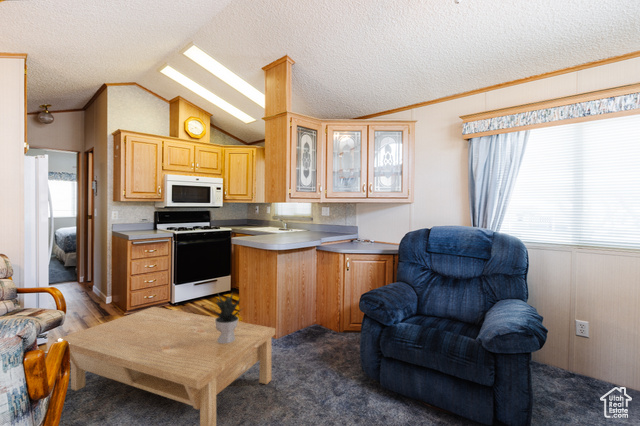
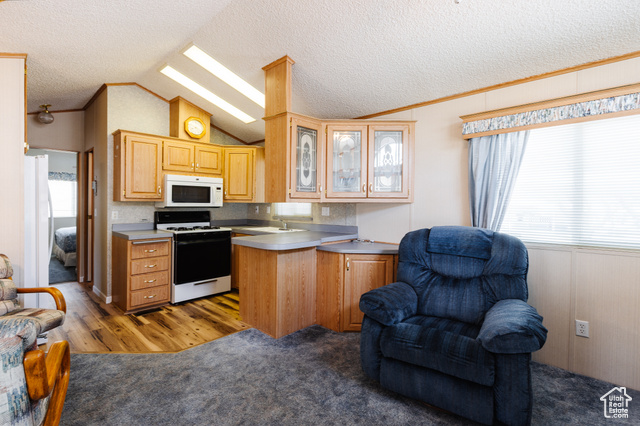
- coffee table [54,306,276,426]
- potted plant [208,291,243,343]
